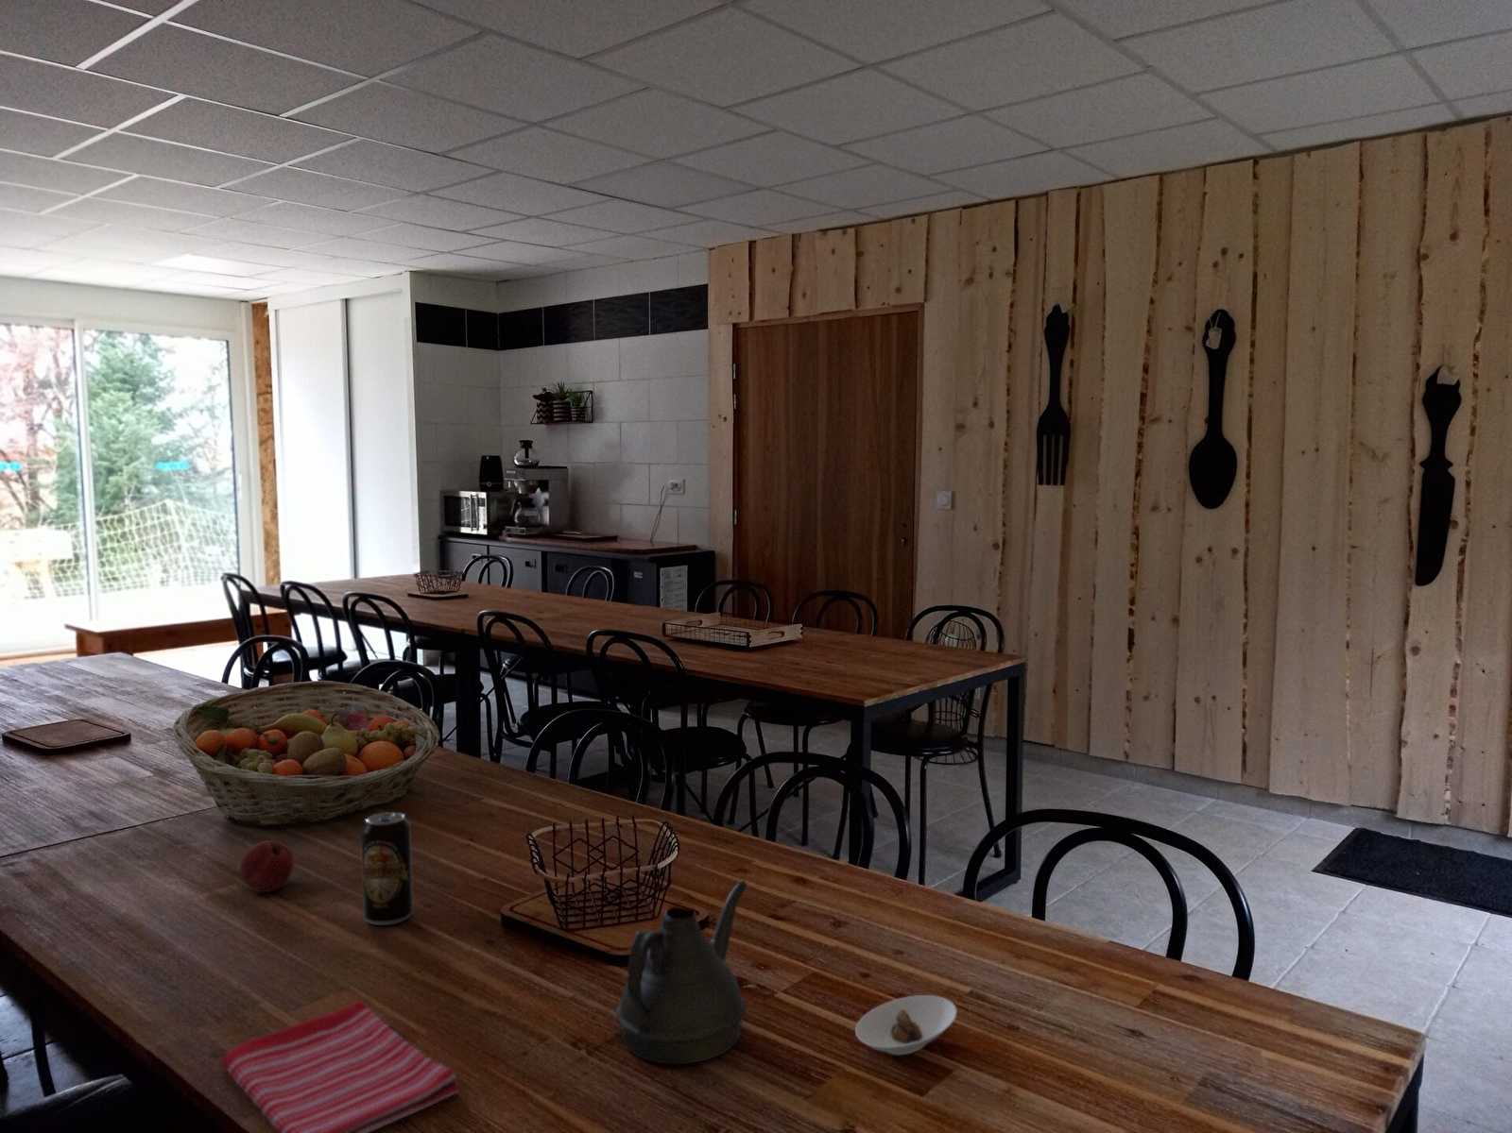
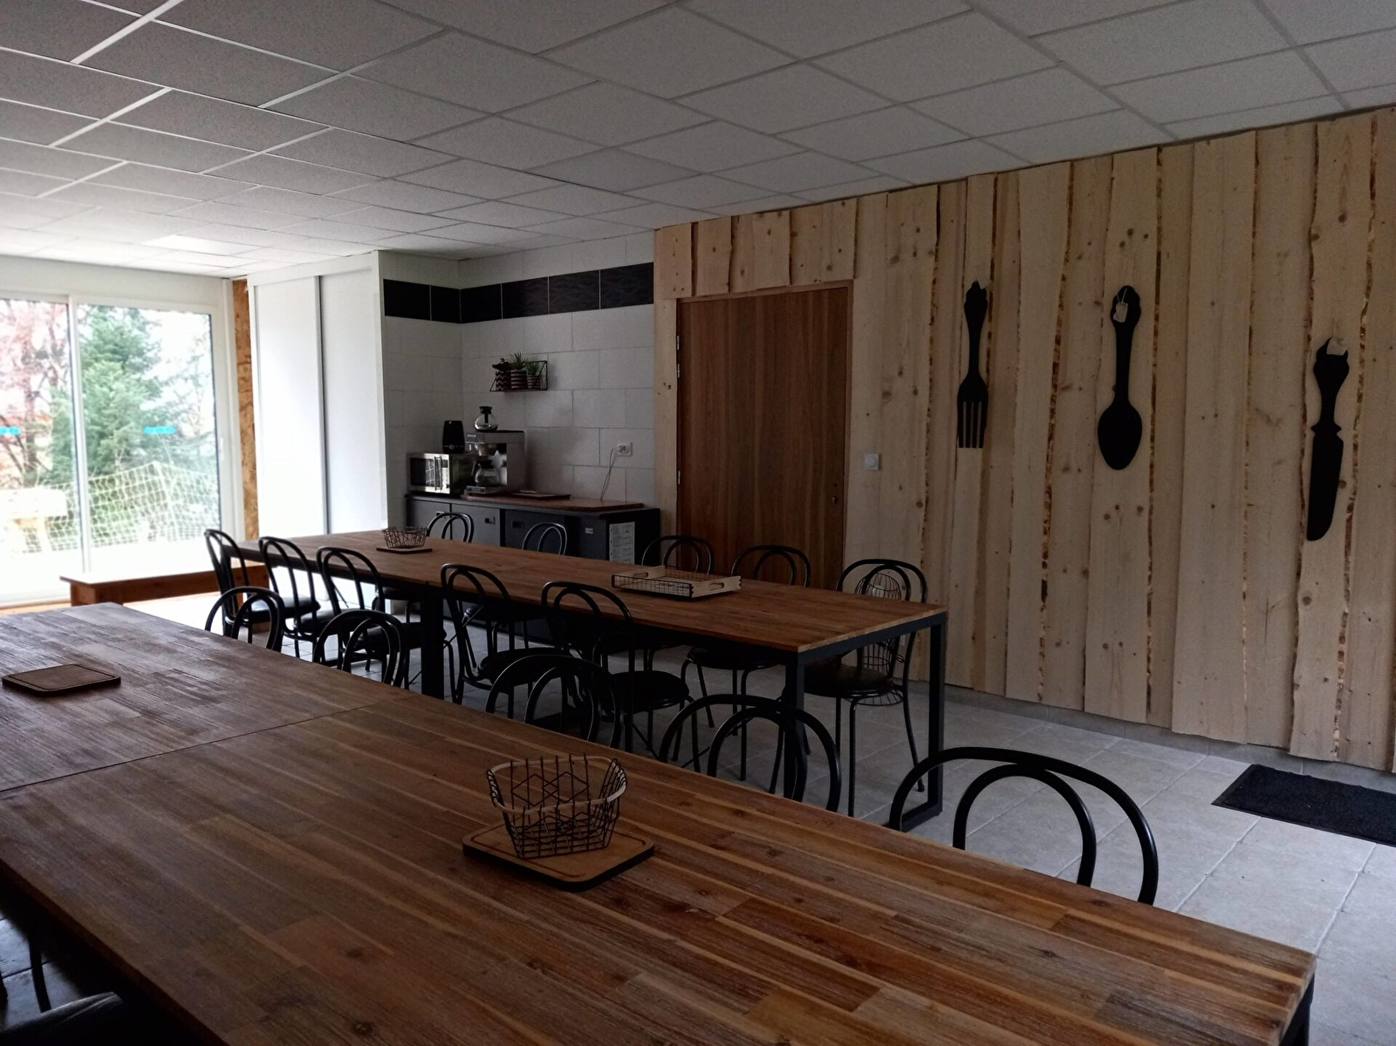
- apple [239,839,295,893]
- fruit basket [171,680,442,828]
- dish towel [221,999,461,1133]
- teapot [616,880,749,1065]
- saucer [855,994,958,1056]
- beverage can [360,810,414,926]
